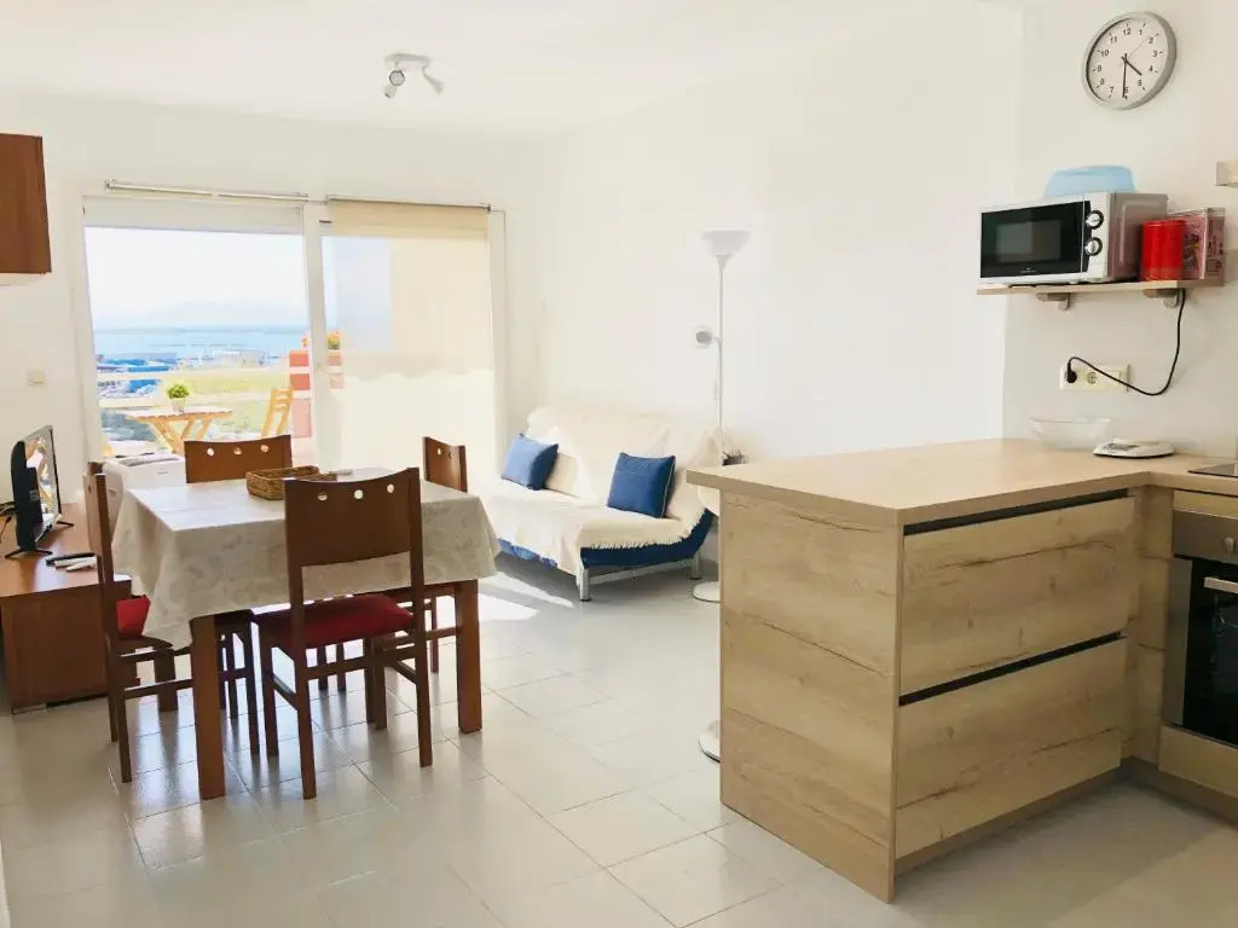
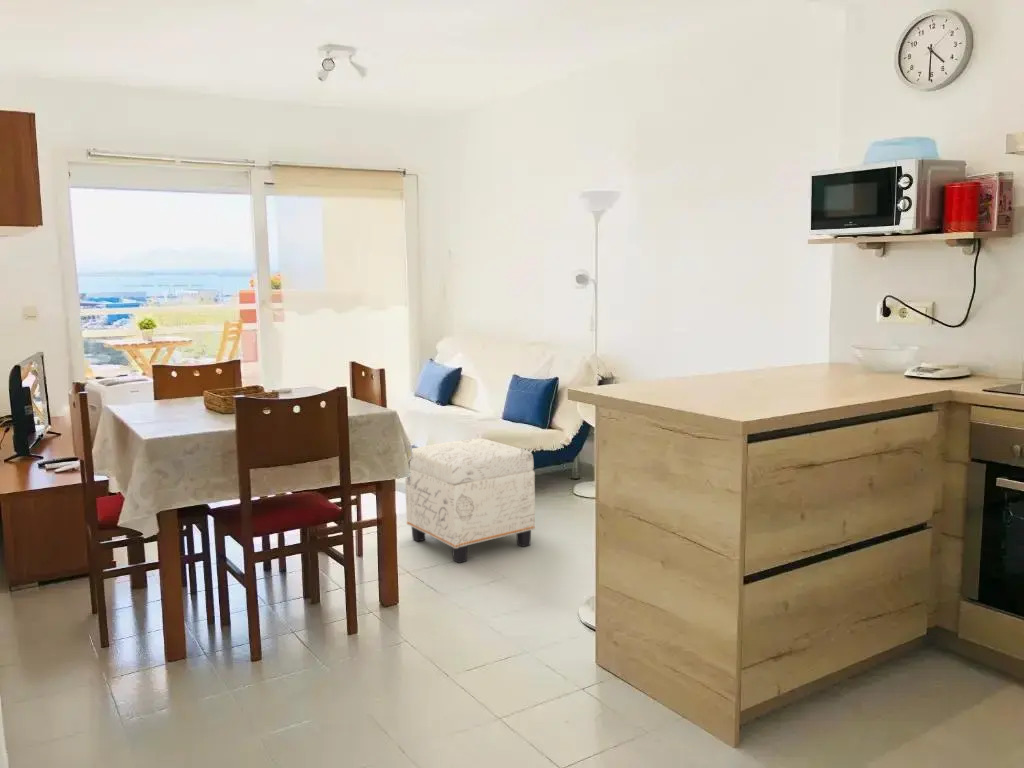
+ ottoman [404,437,536,564]
